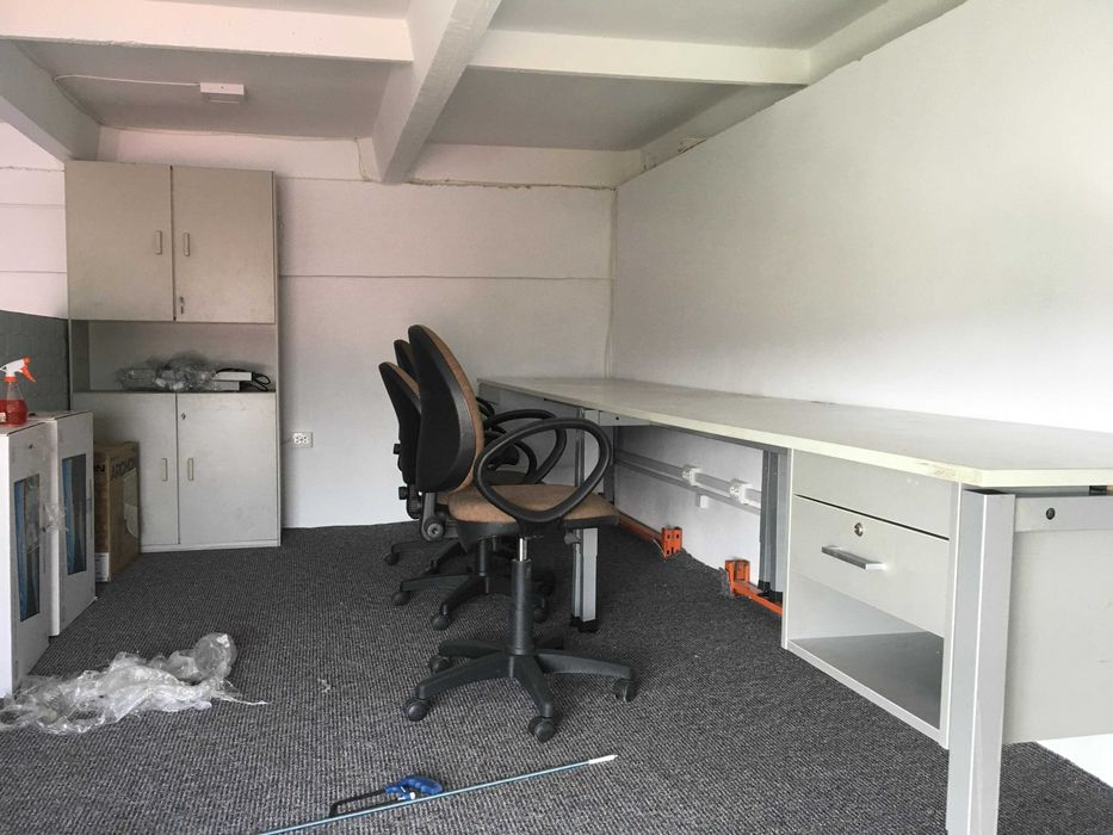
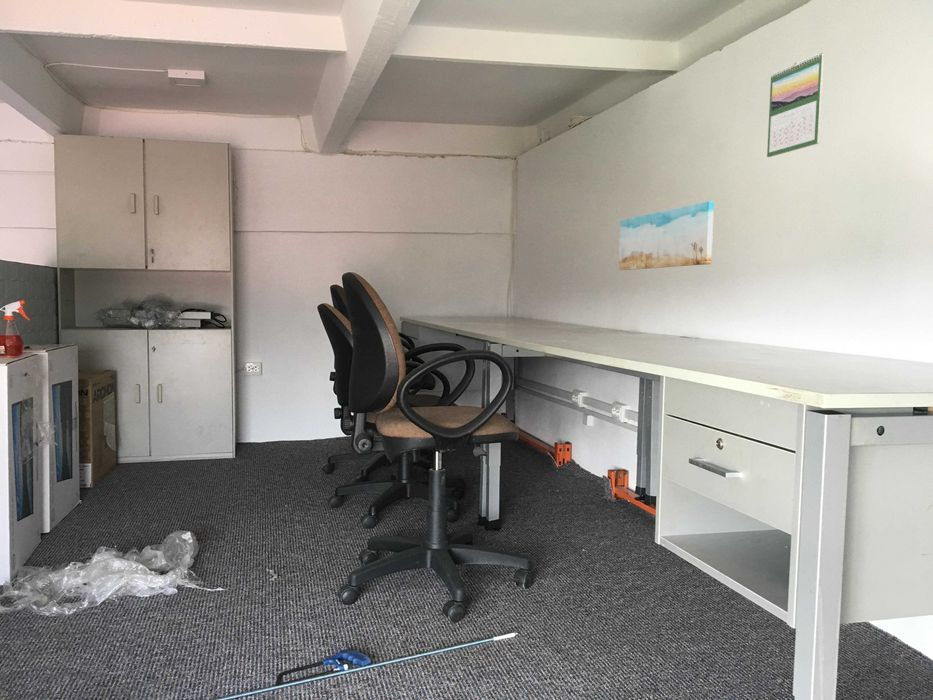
+ calendar [766,51,825,158]
+ wall art [618,200,715,271]
